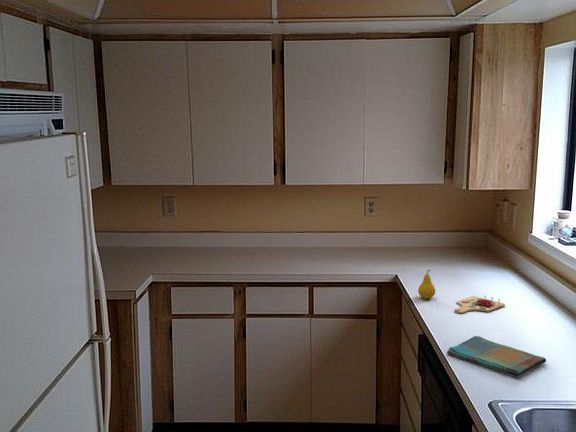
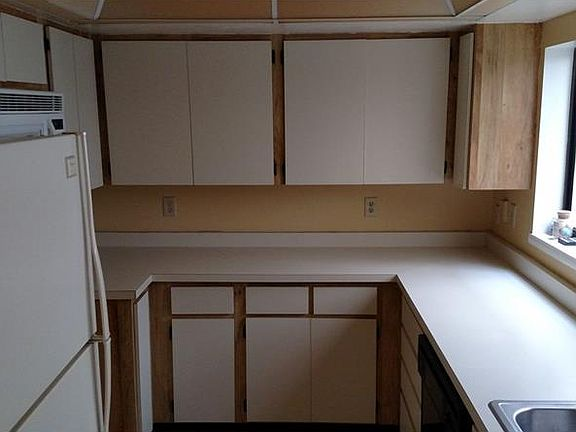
- dish towel [446,335,547,378]
- cutting board [454,295,506,314]
- fruit [417,269,436,300]
